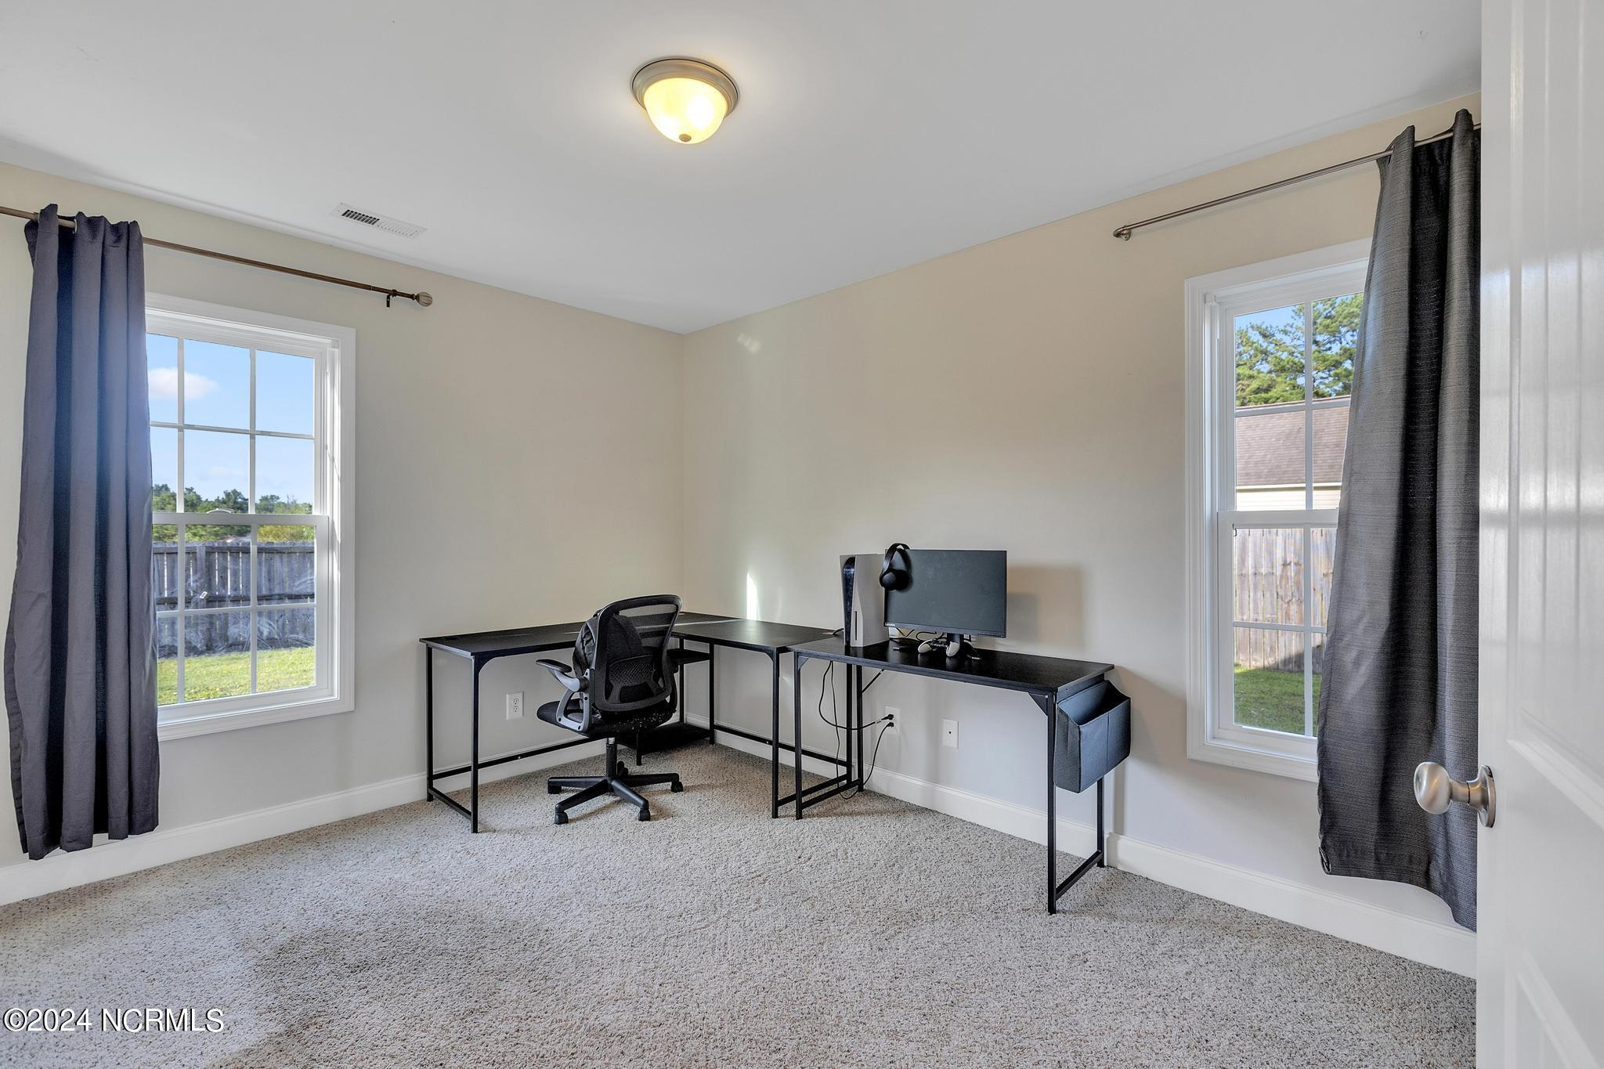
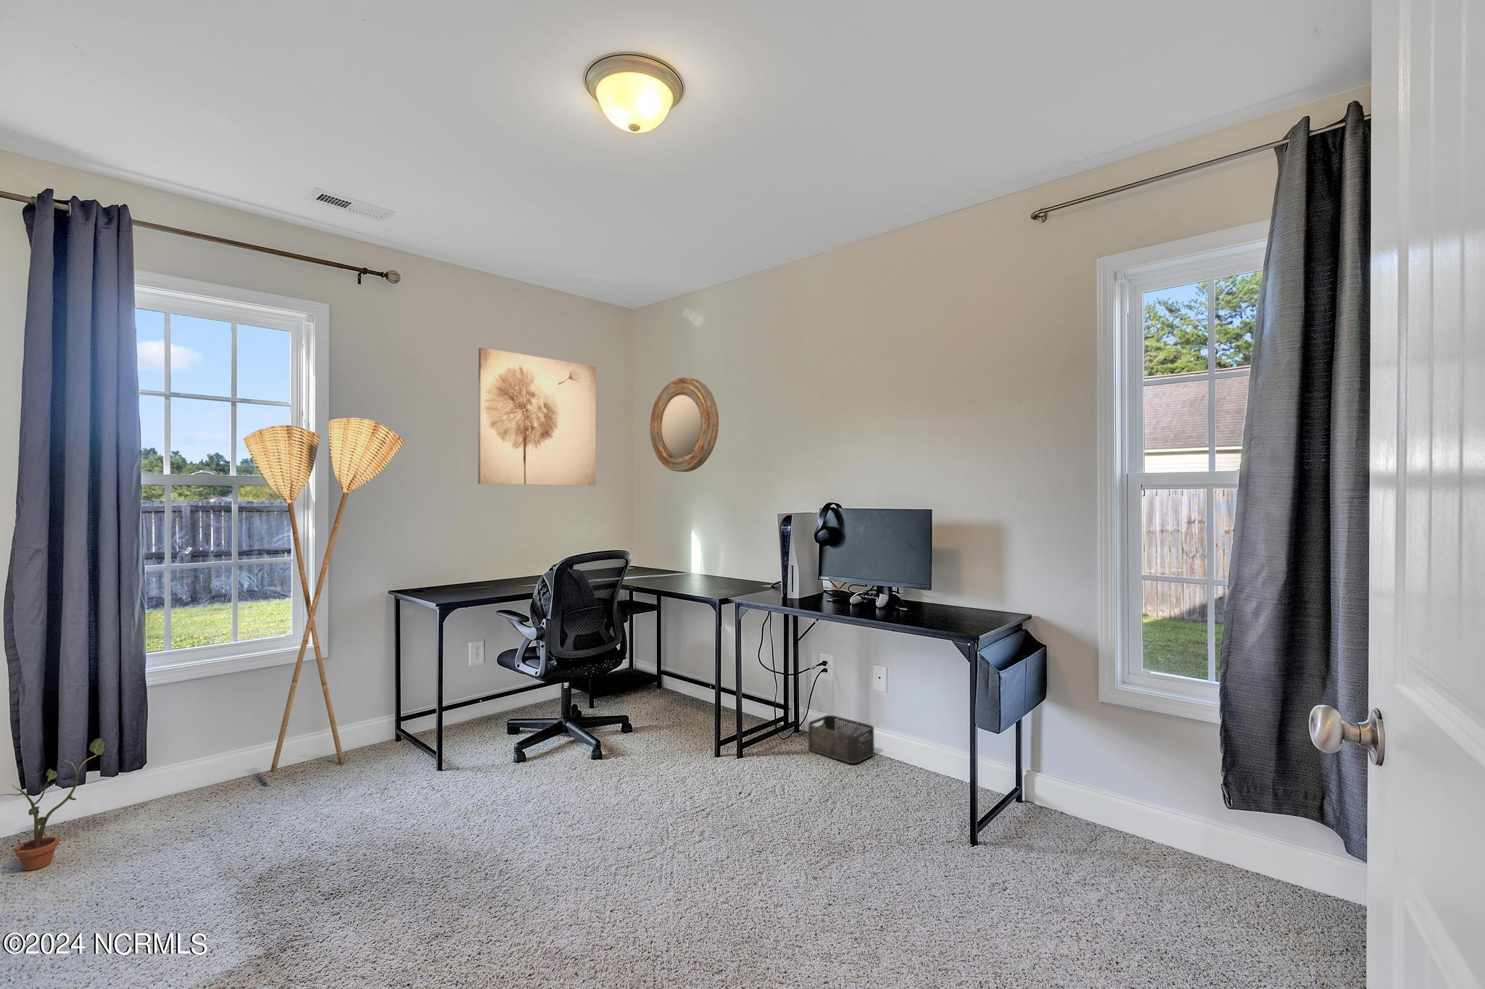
+ home mirror [649,376,719,472]
+ storage bin [808,714,876,765]
+ floor lamp [243,417,404,774]
+ potted plant [0,737,105,871]
+ wall art [477,347,596,486]
